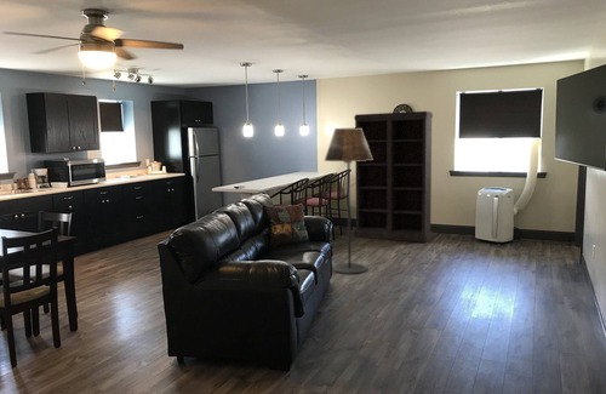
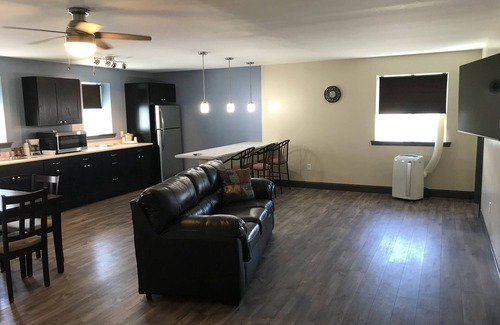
- bookshelf [353,110,434,244]
- floor lamp [324,127,373,275]
